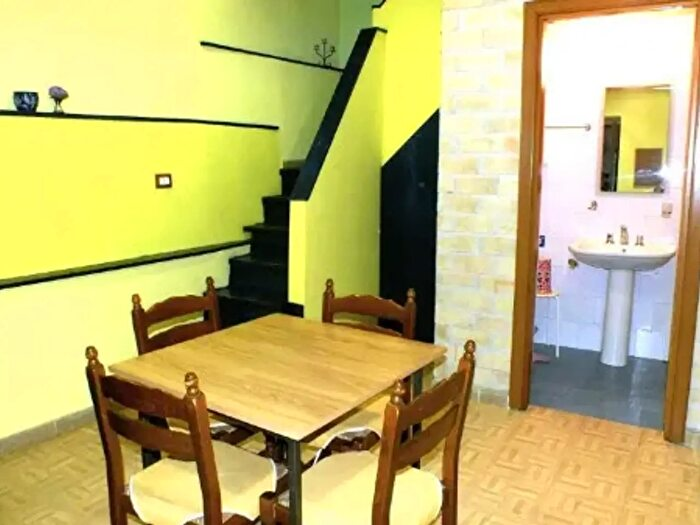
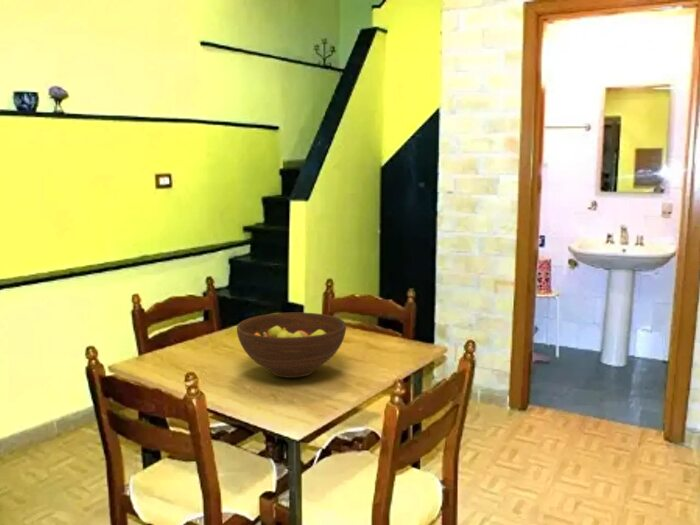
+ fruit bowl [236,312,347,379]
